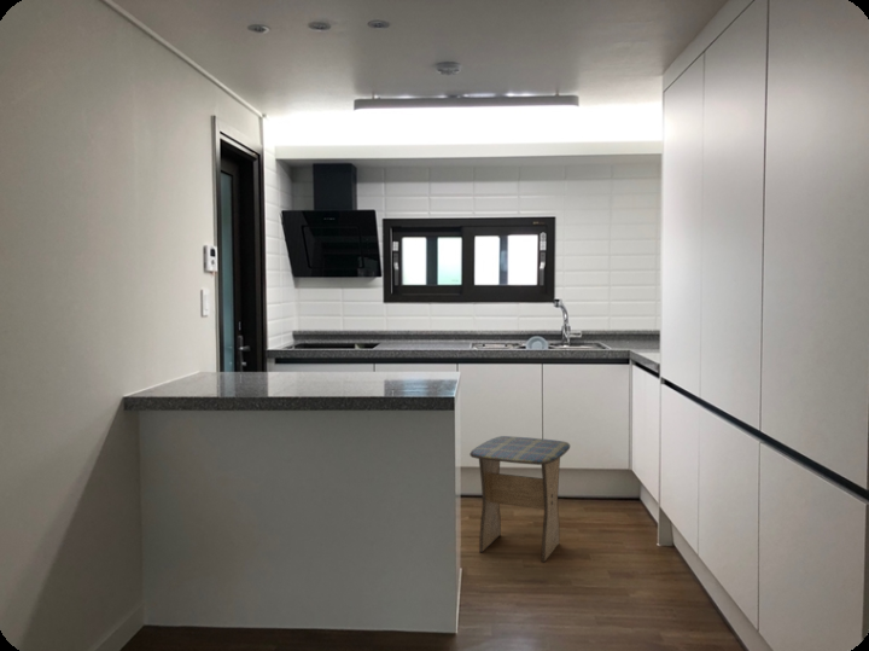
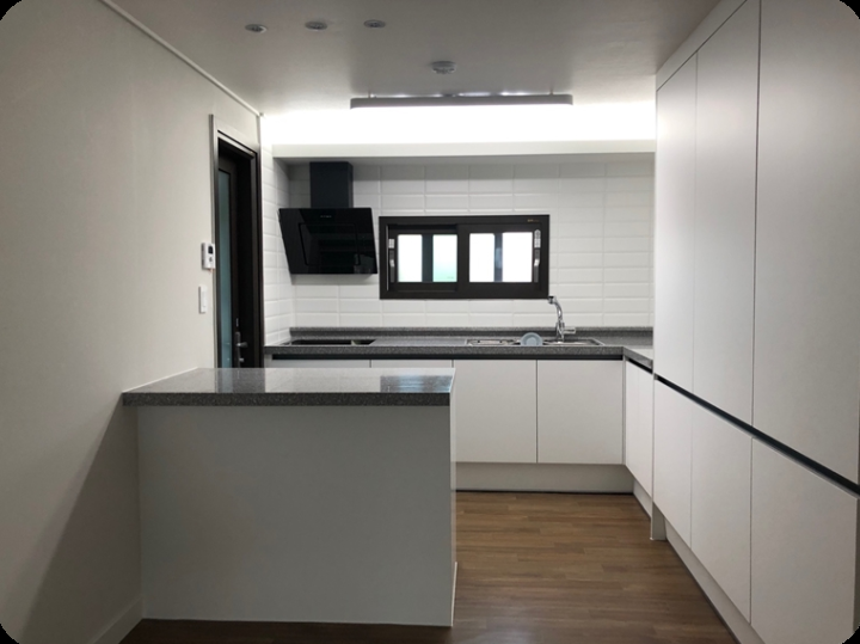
- stool [468,435,571,563]
